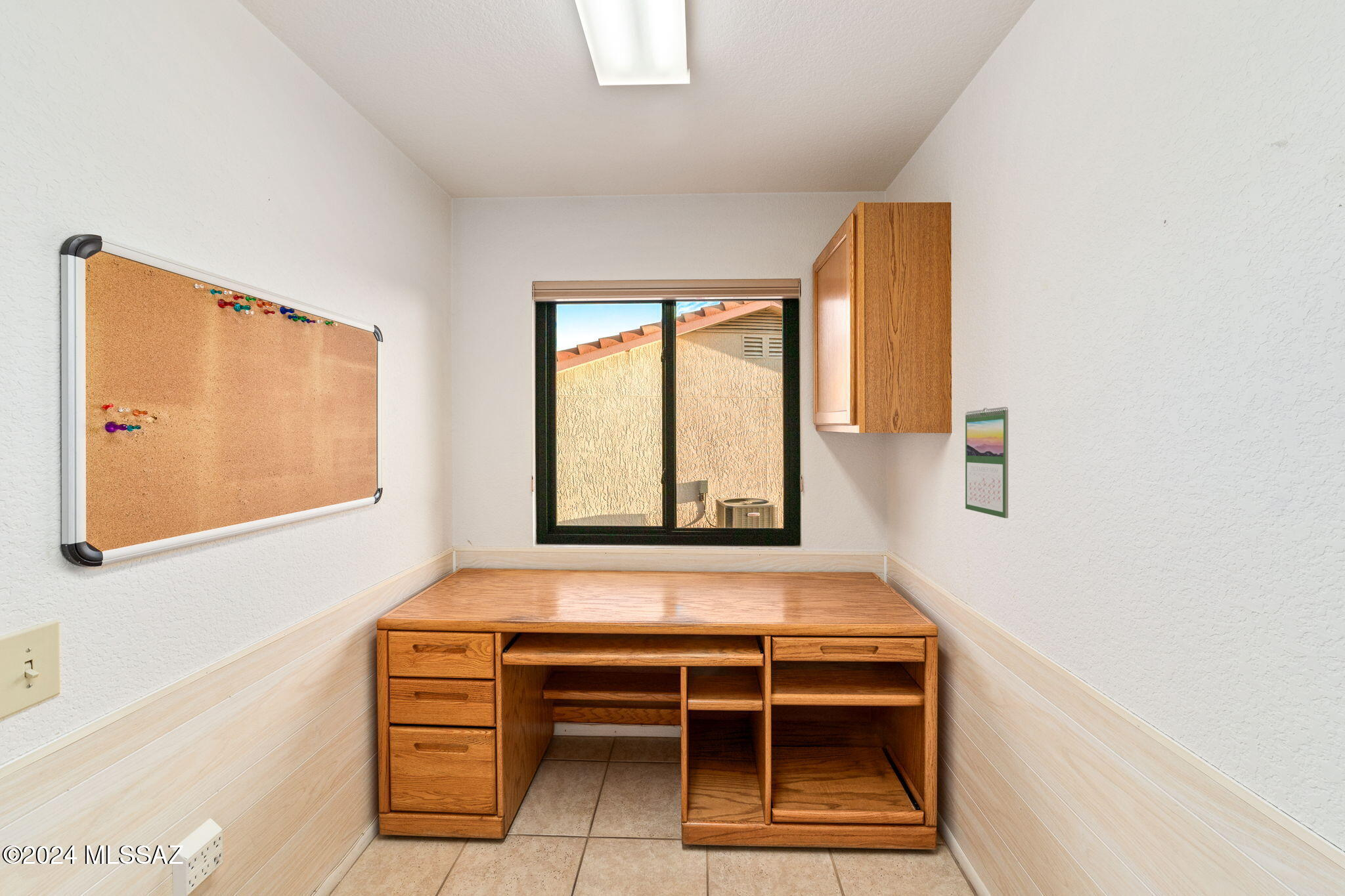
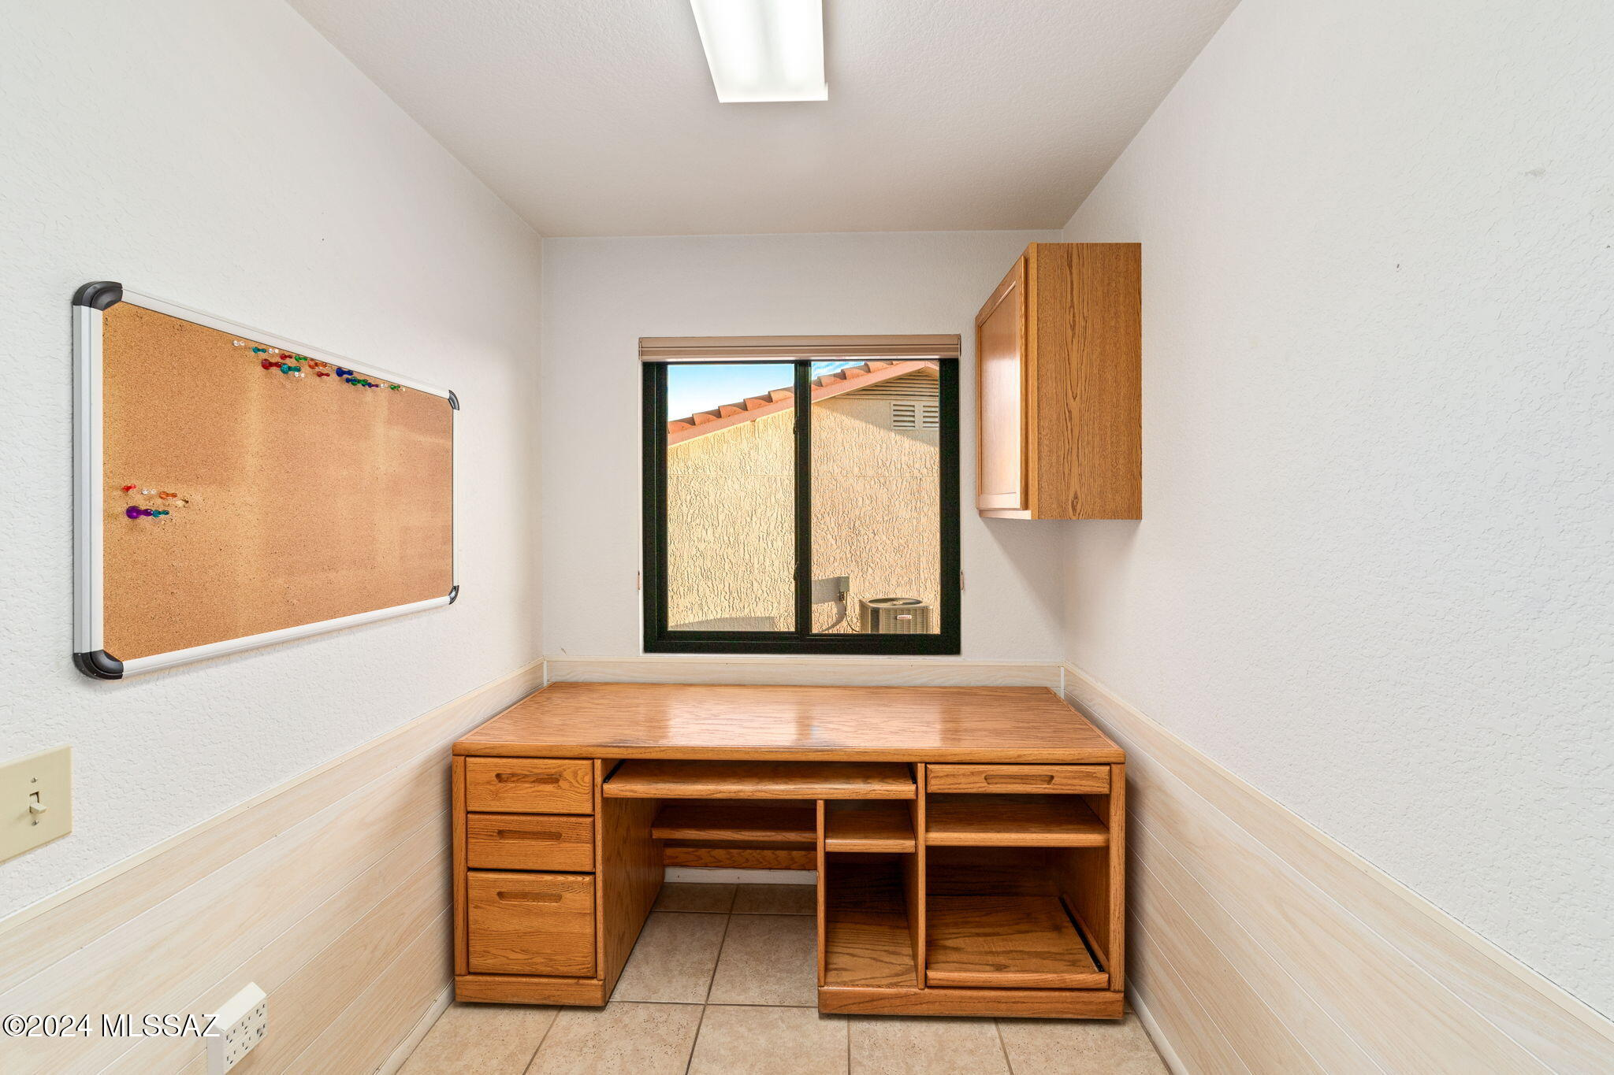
- calendar [965,406,1009,519]
